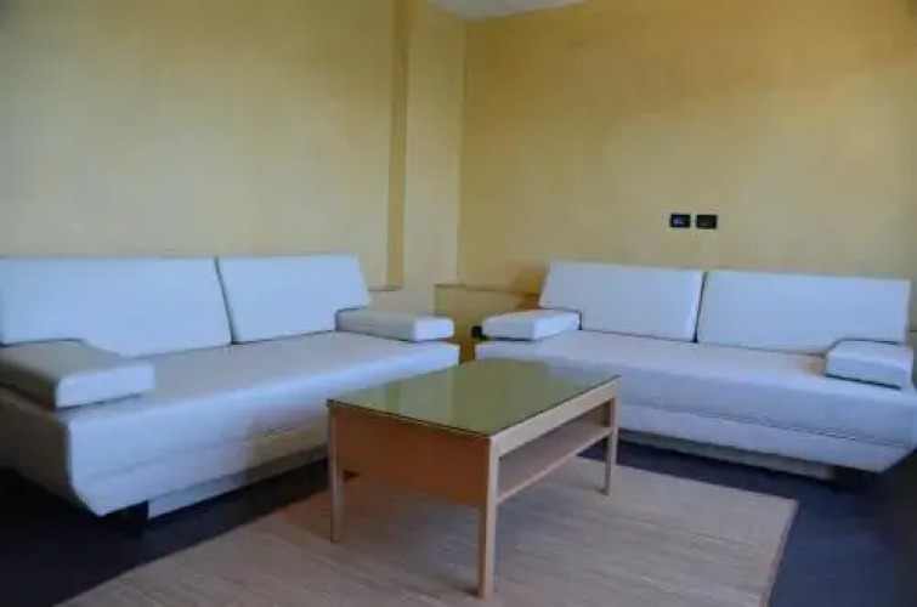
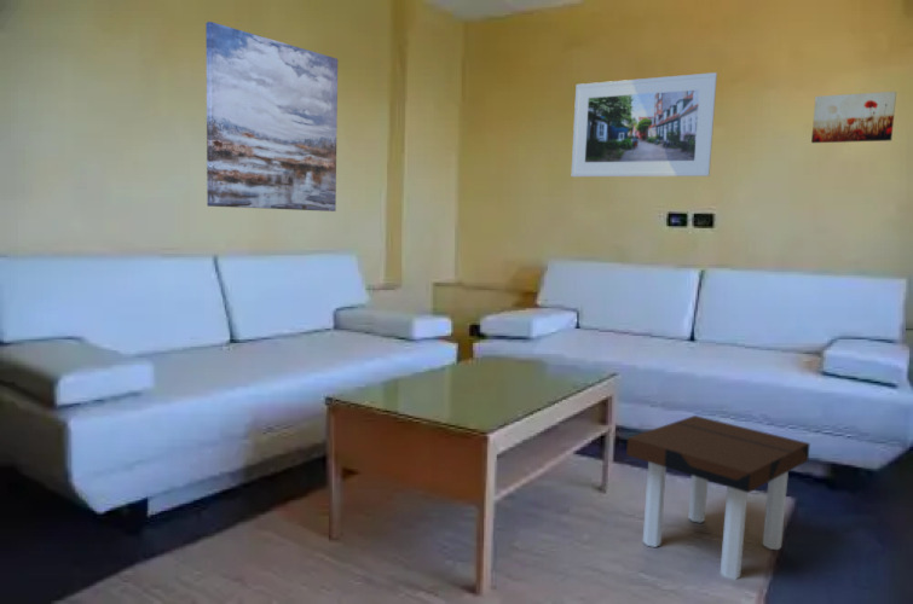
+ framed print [571,71,718,178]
+ side table [625,414,811,581]
+ wall art [204,21,339,213]
+ wall art [810,91,897,144]
